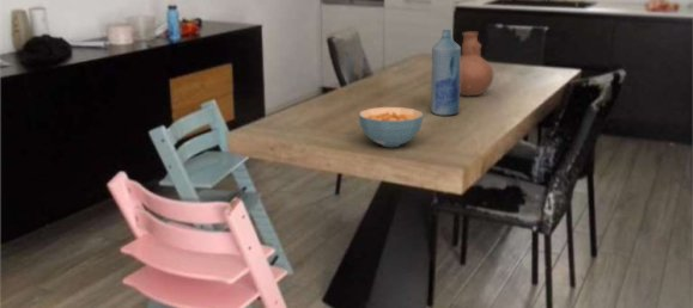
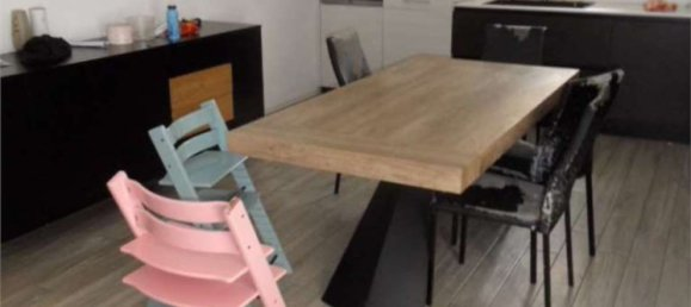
- cereal bowl [358,106,425,148]
- bottle [430,29,462,117]
- vase [460,31,494,97]
